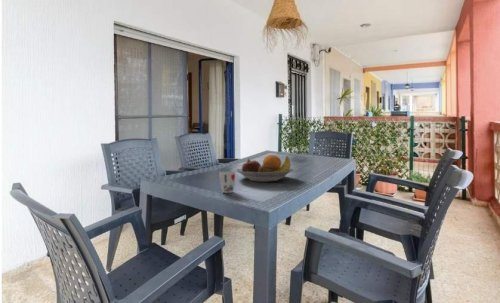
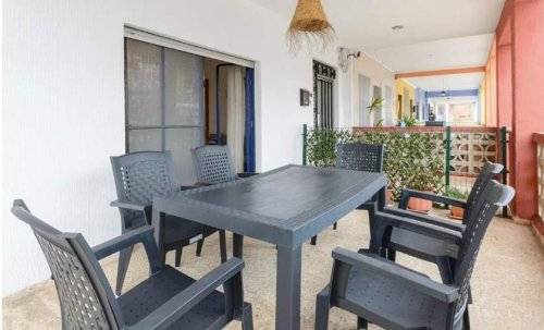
- fruit bowl [234,154,295,183]
- cup [218,171,236,194]
